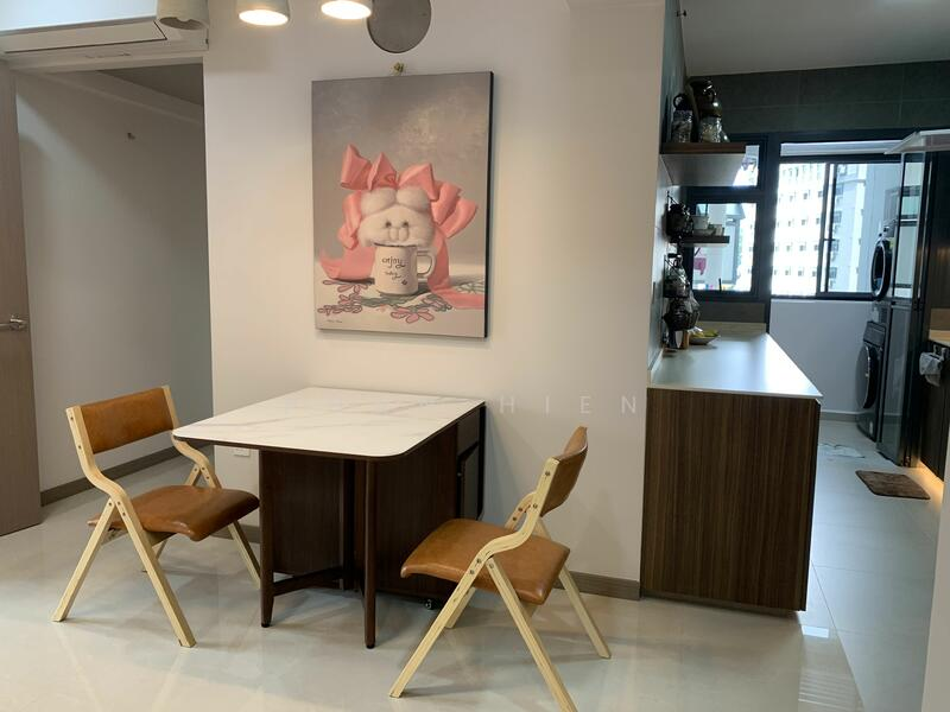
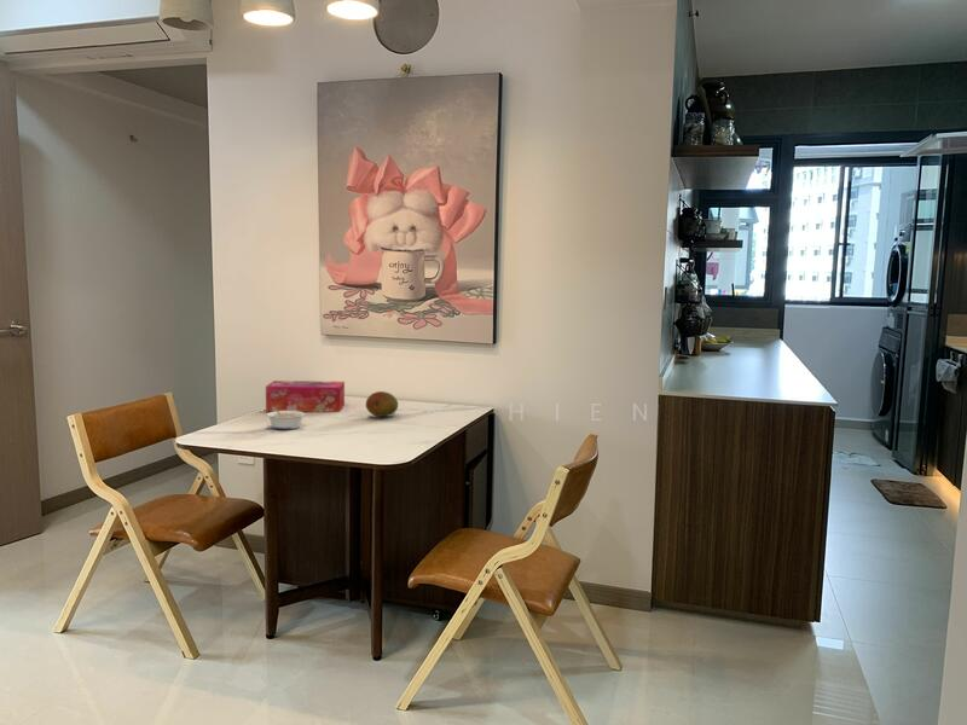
+ tissue box [265,379,346,413]
+ fruit [365,390,399,418]
+ legume [265,407,307,430]
